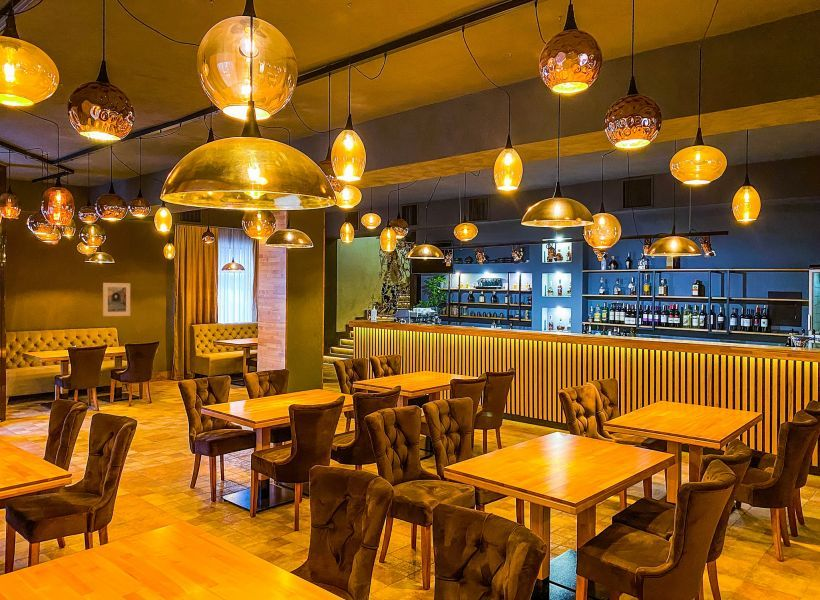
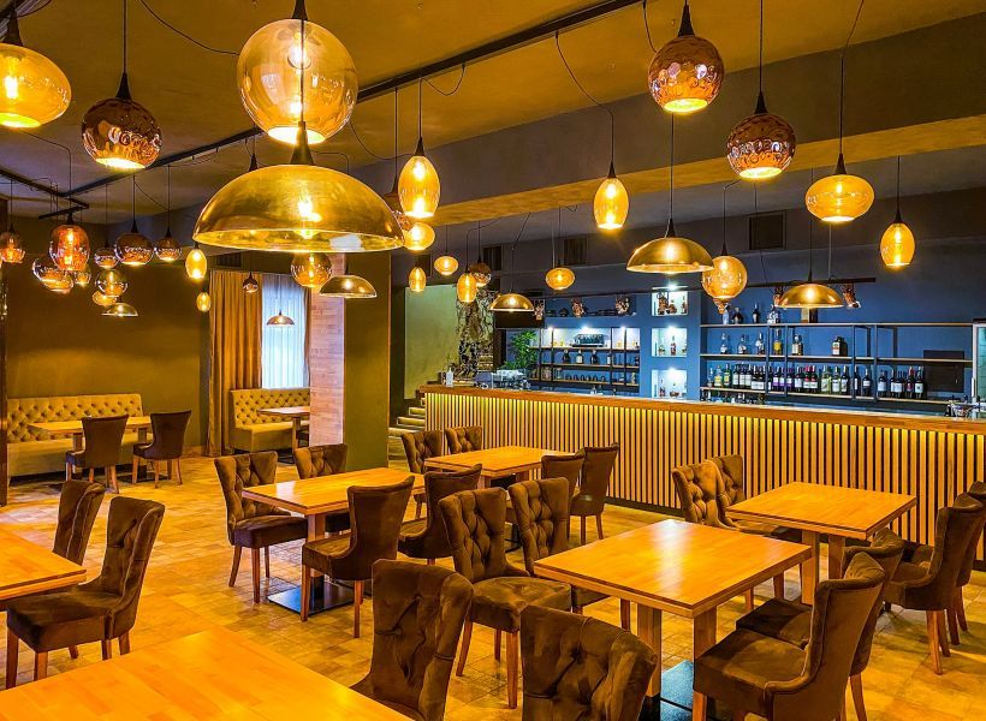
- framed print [102,282,131,317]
